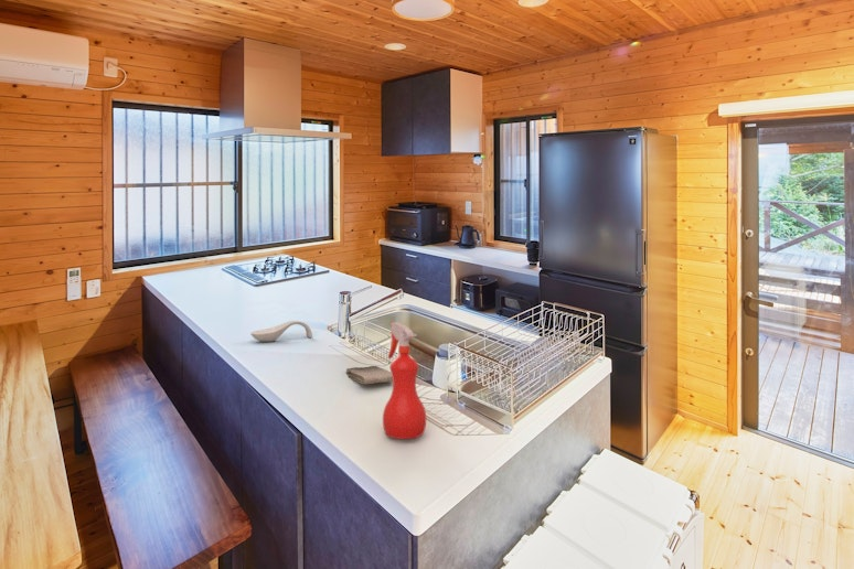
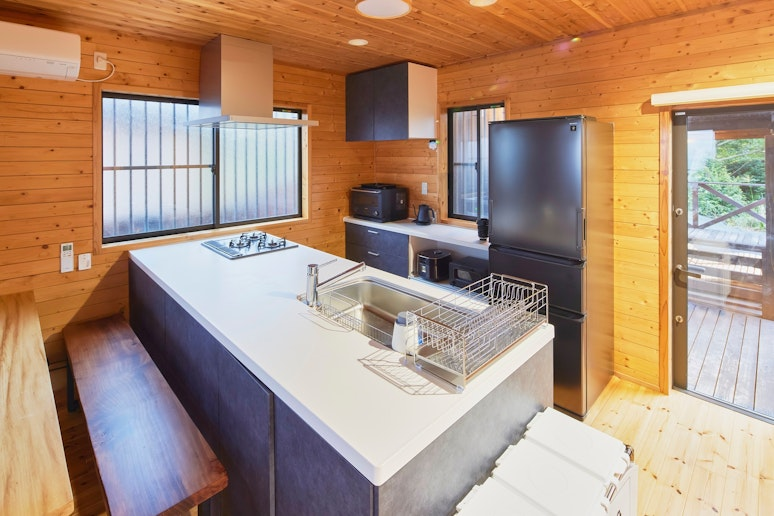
- washcloth [344,365,393,385]
- spray bottle [382,321,427,440]
- spoon rest [249,320,313,343]
